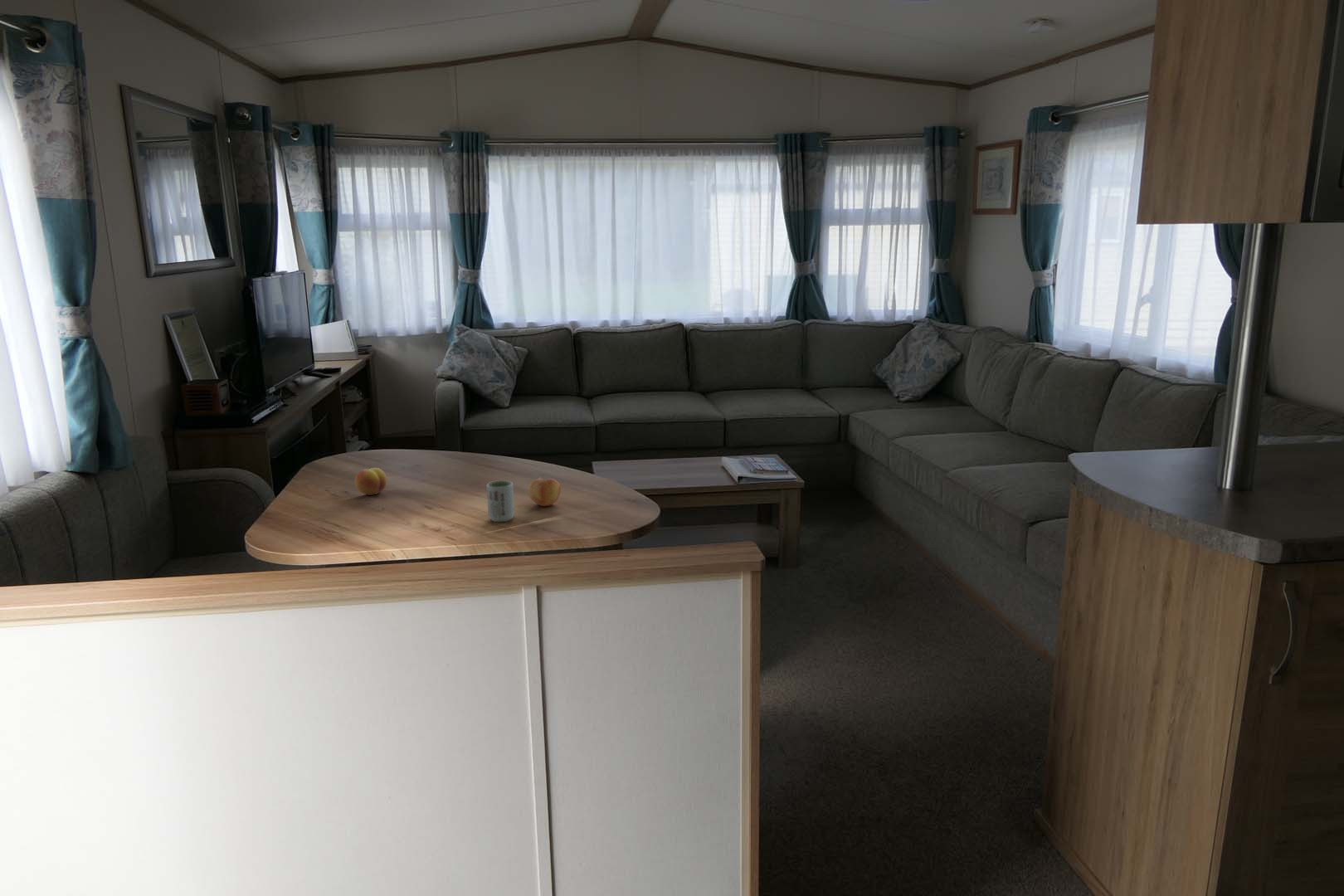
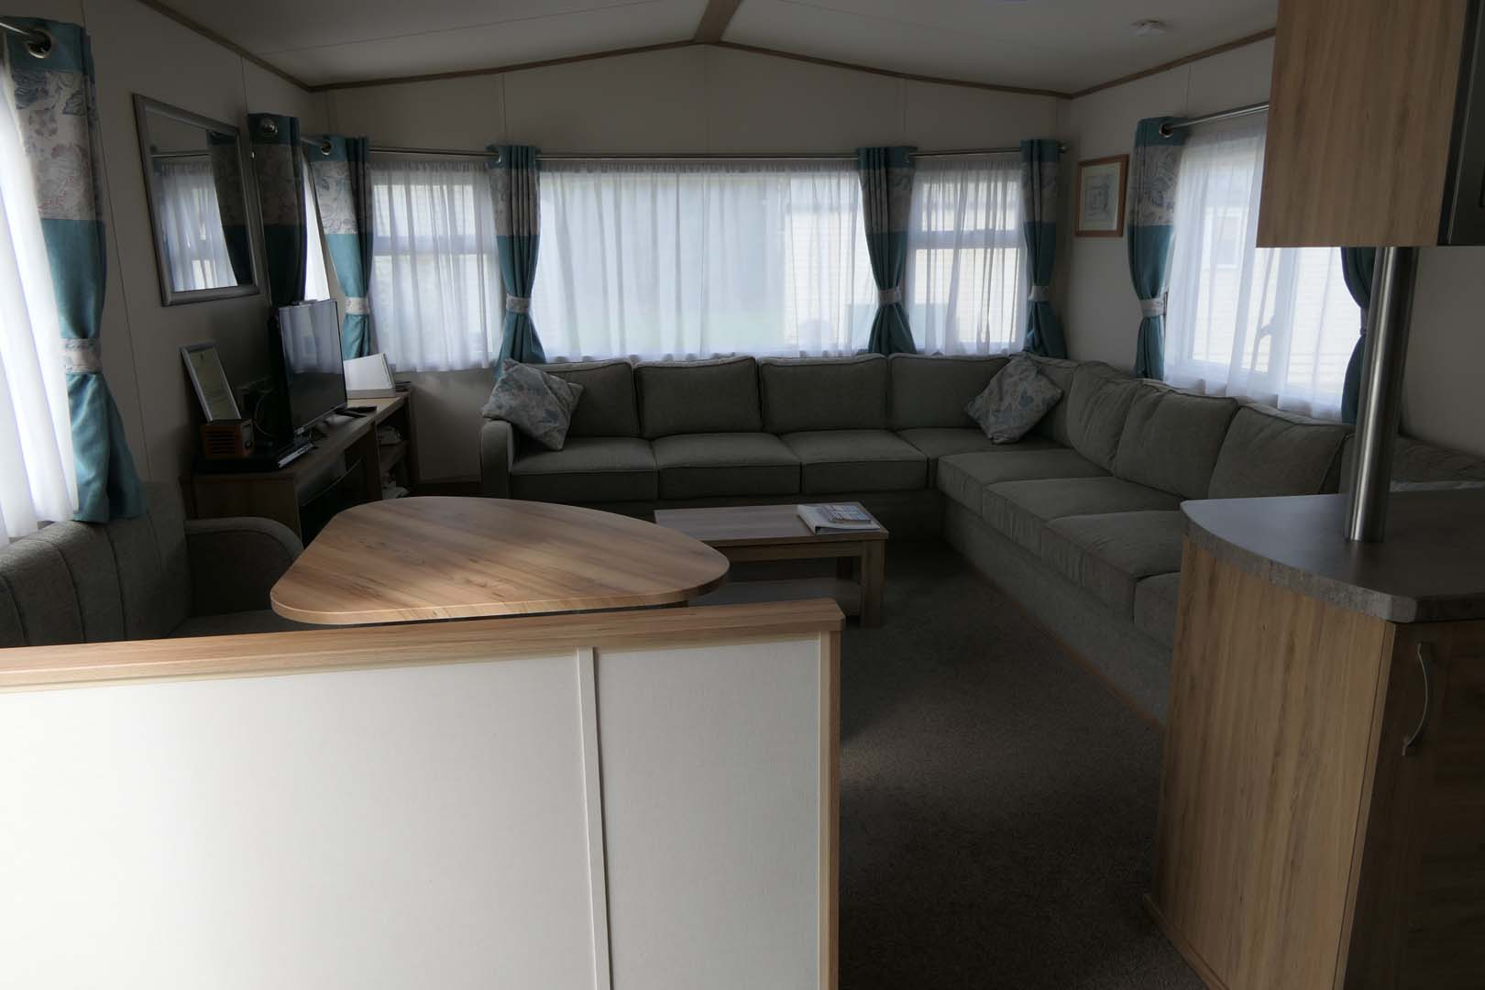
- fruit [354,467,387,496]
- cup [486,480,515,523]
- fruit [528,477,562,507]
